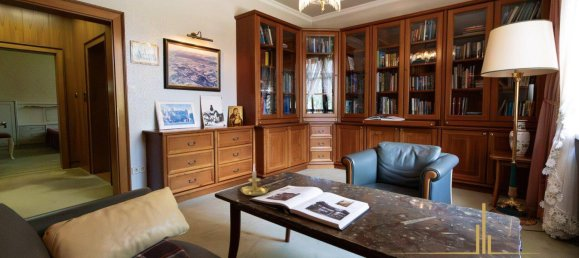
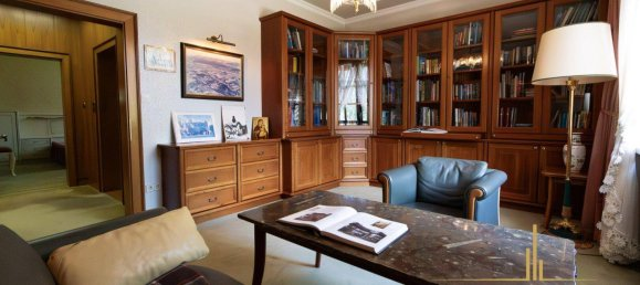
- candle holder [239,163,273,197]
